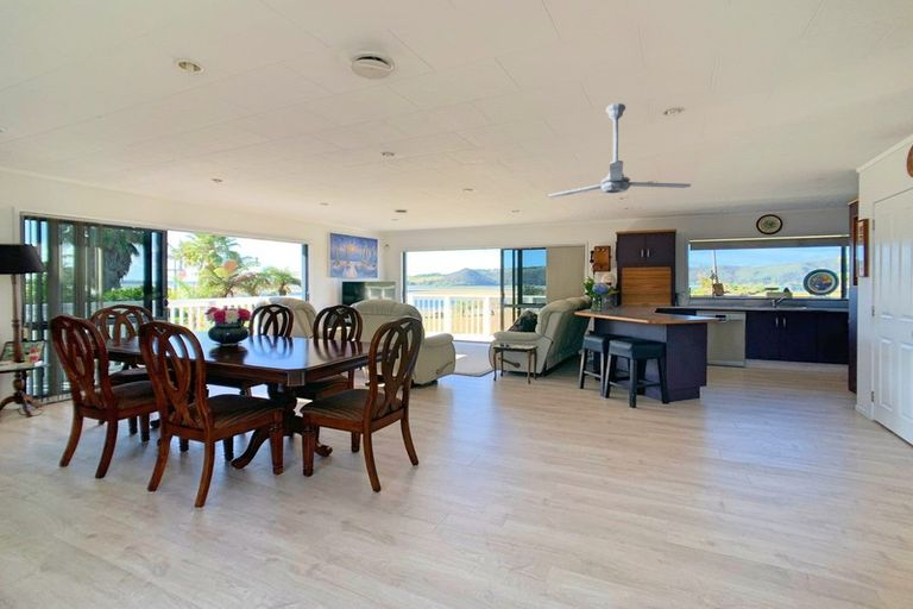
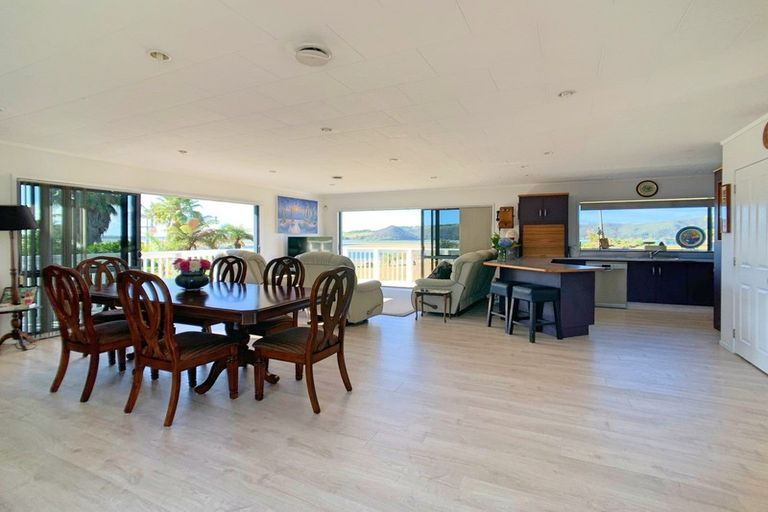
- ceiling fan [547,102,692,199]
